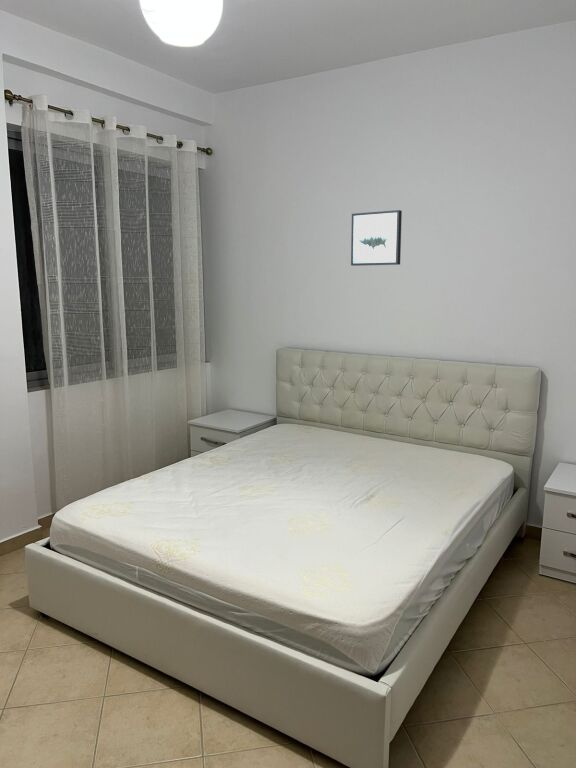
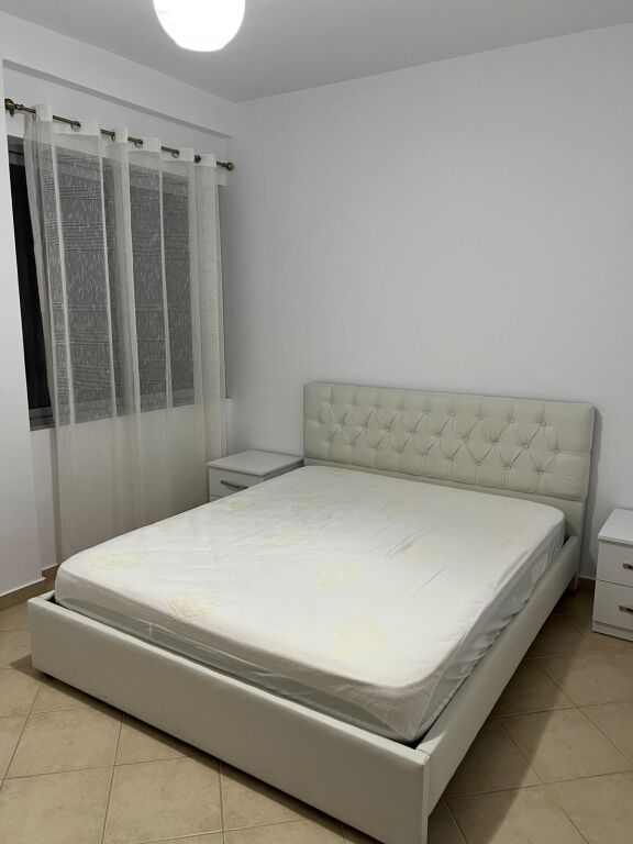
- wall art [350,209,403,267]
